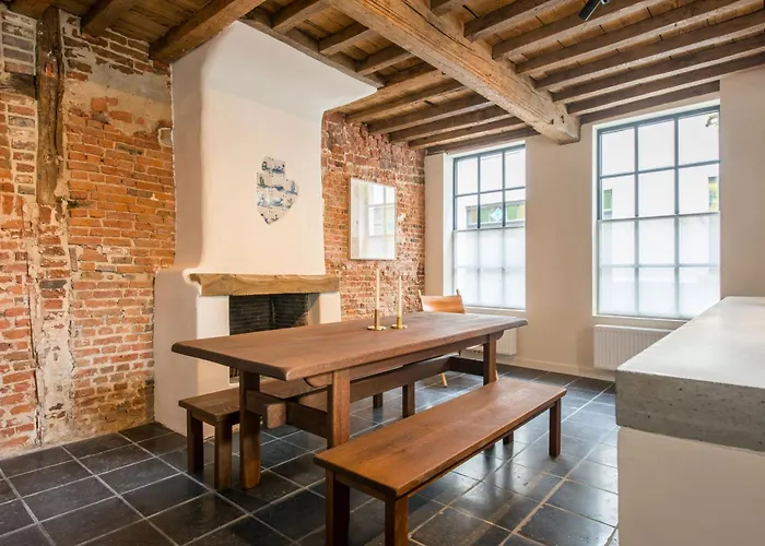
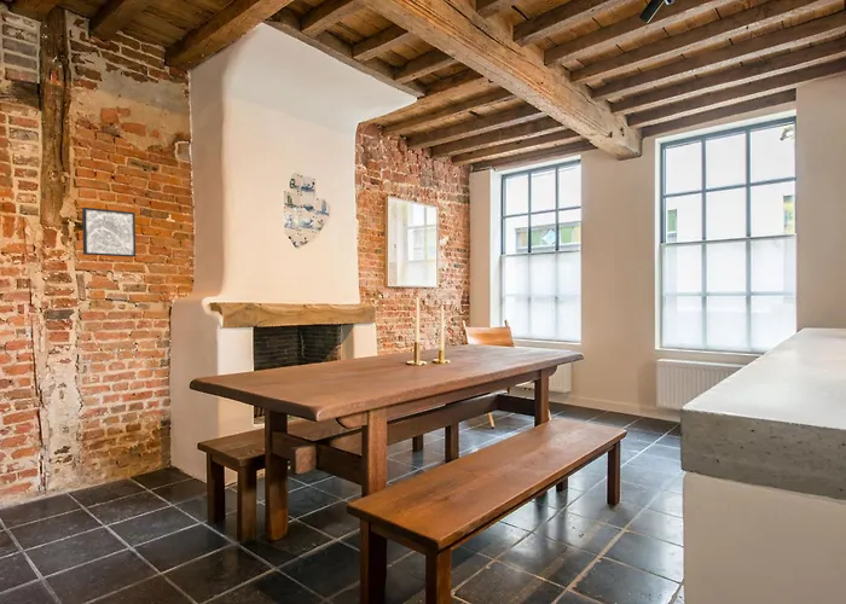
+ wall art [81,207,137,259]
